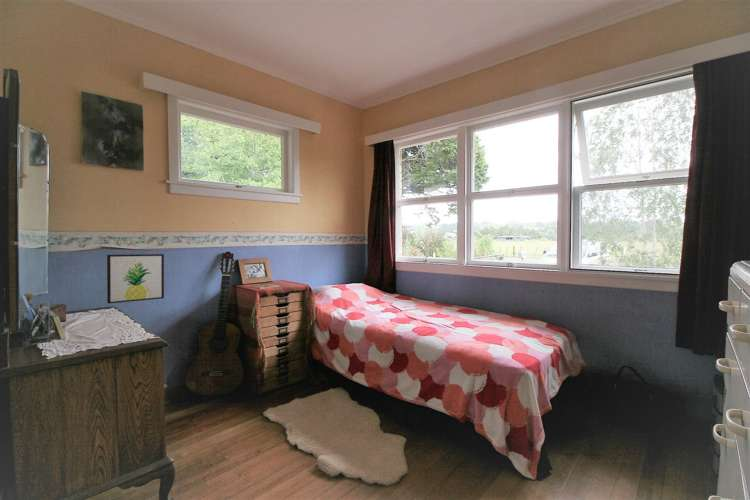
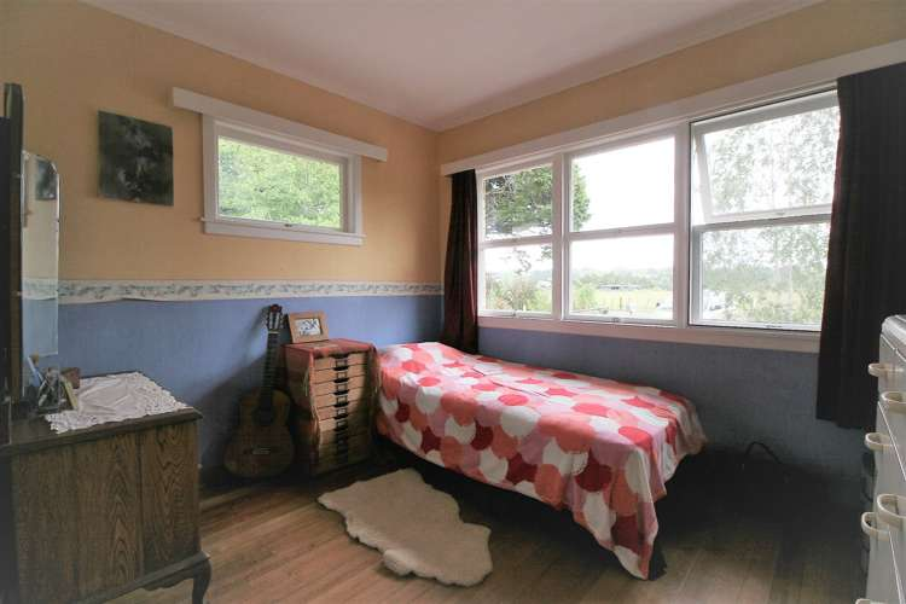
- wall art [106,253,165,304]
